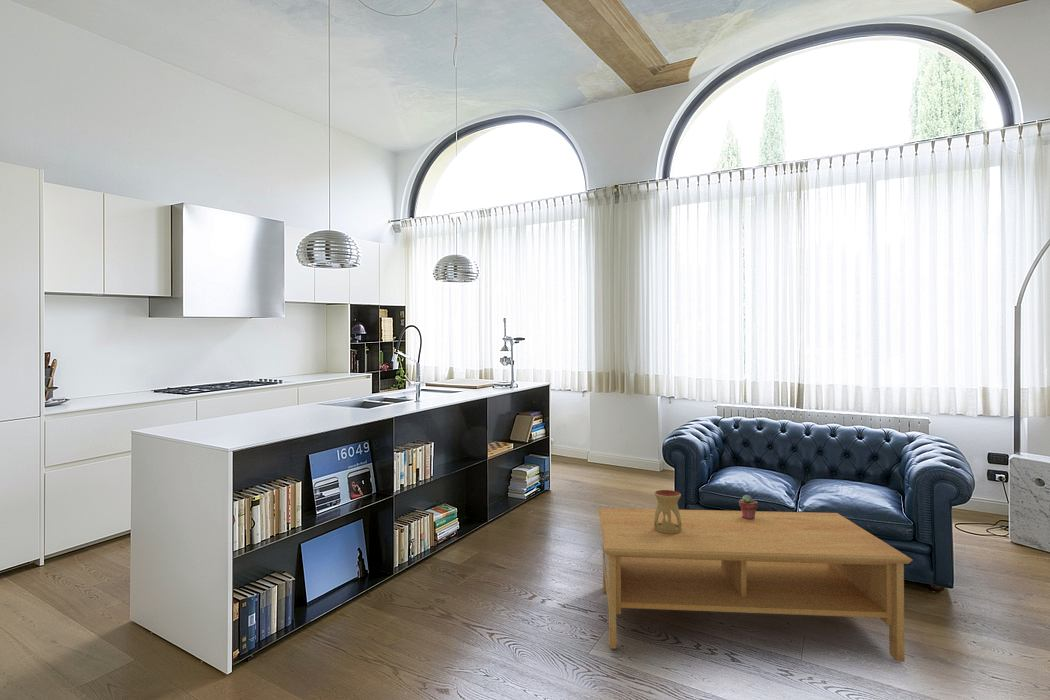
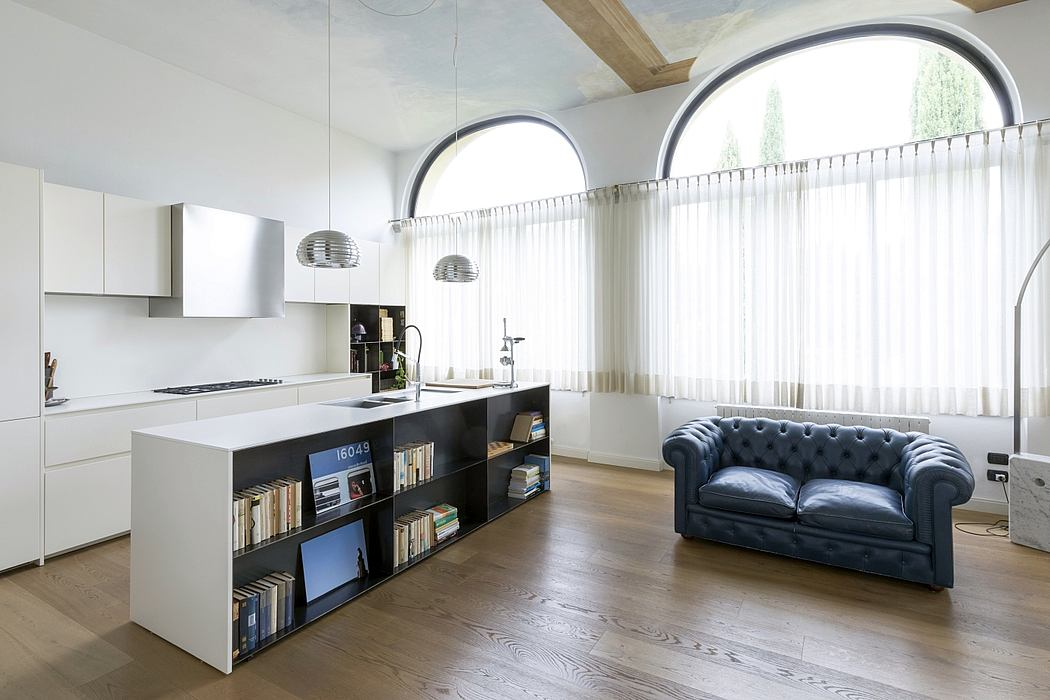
- potted succulent [738,494,759,519]
- oil burner [653,489,682,534]
- coffee table [597,507,913,663]
